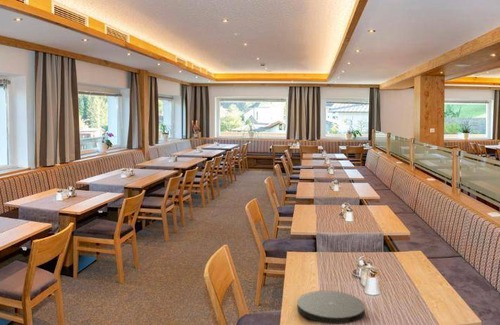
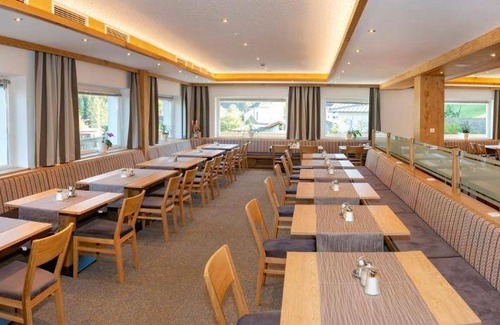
- plate [296,290,366,325]
